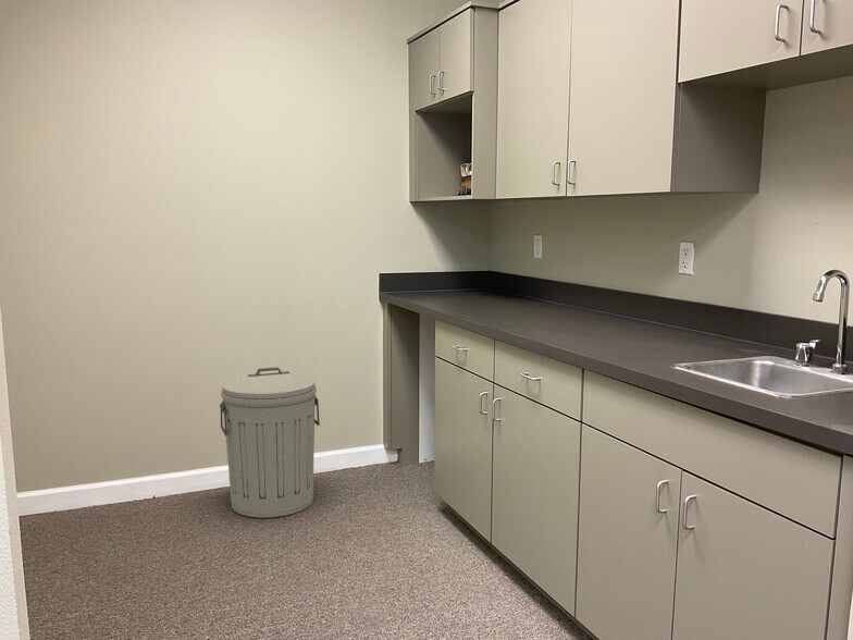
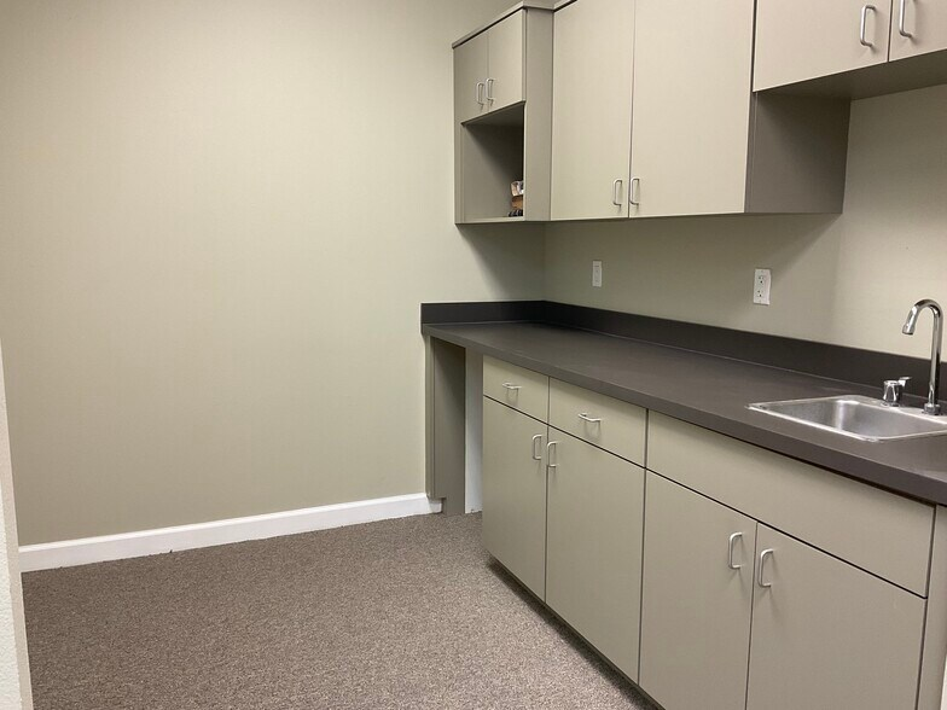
- trash can [219,366,321,518]
